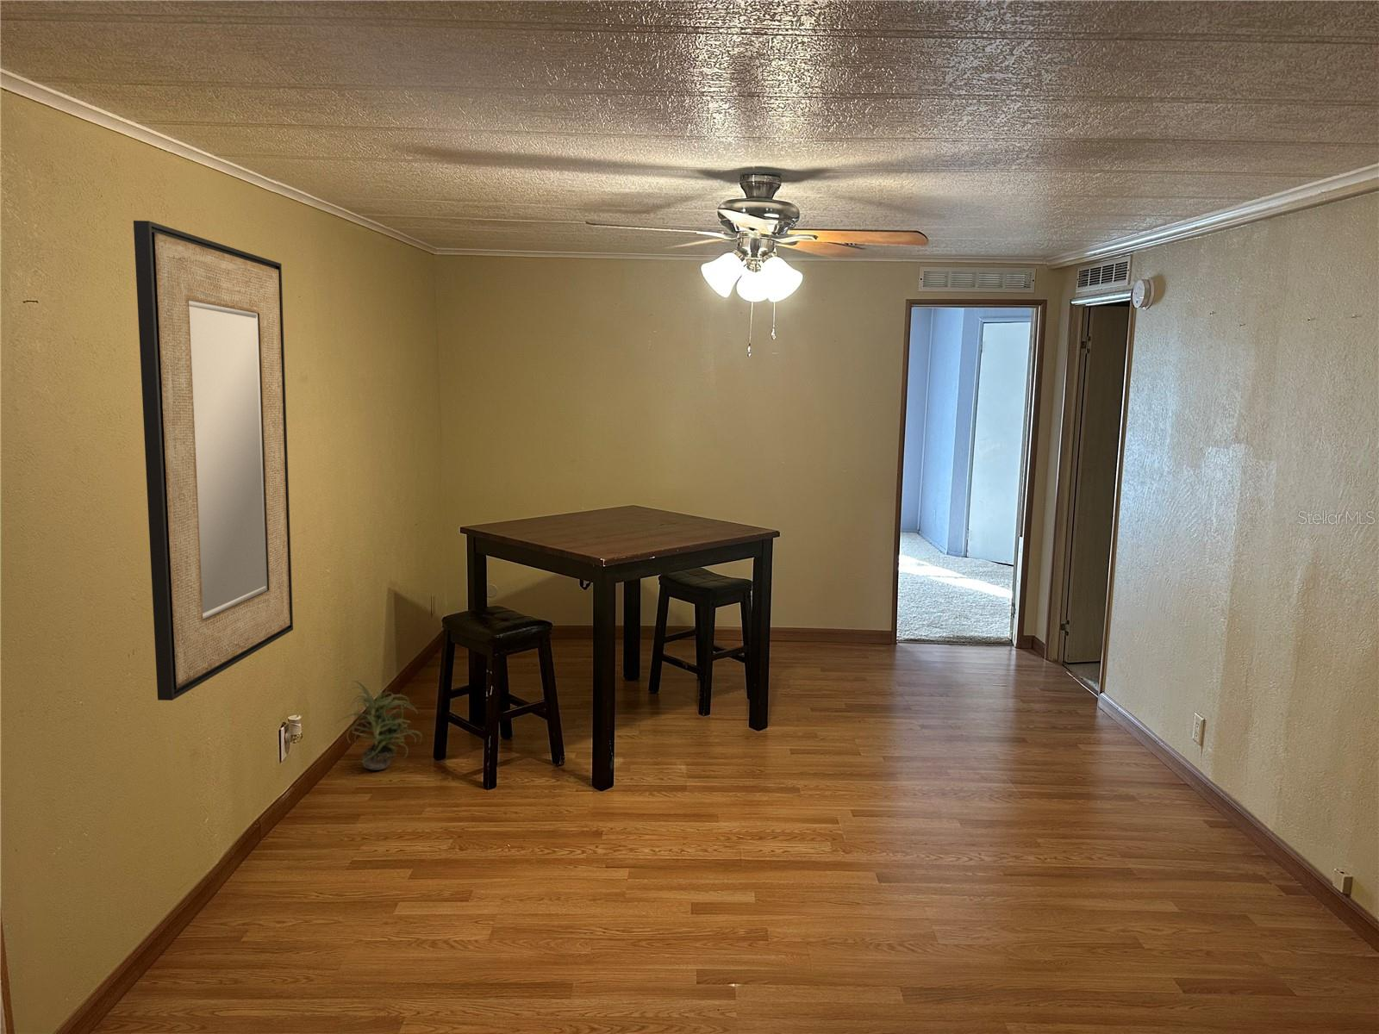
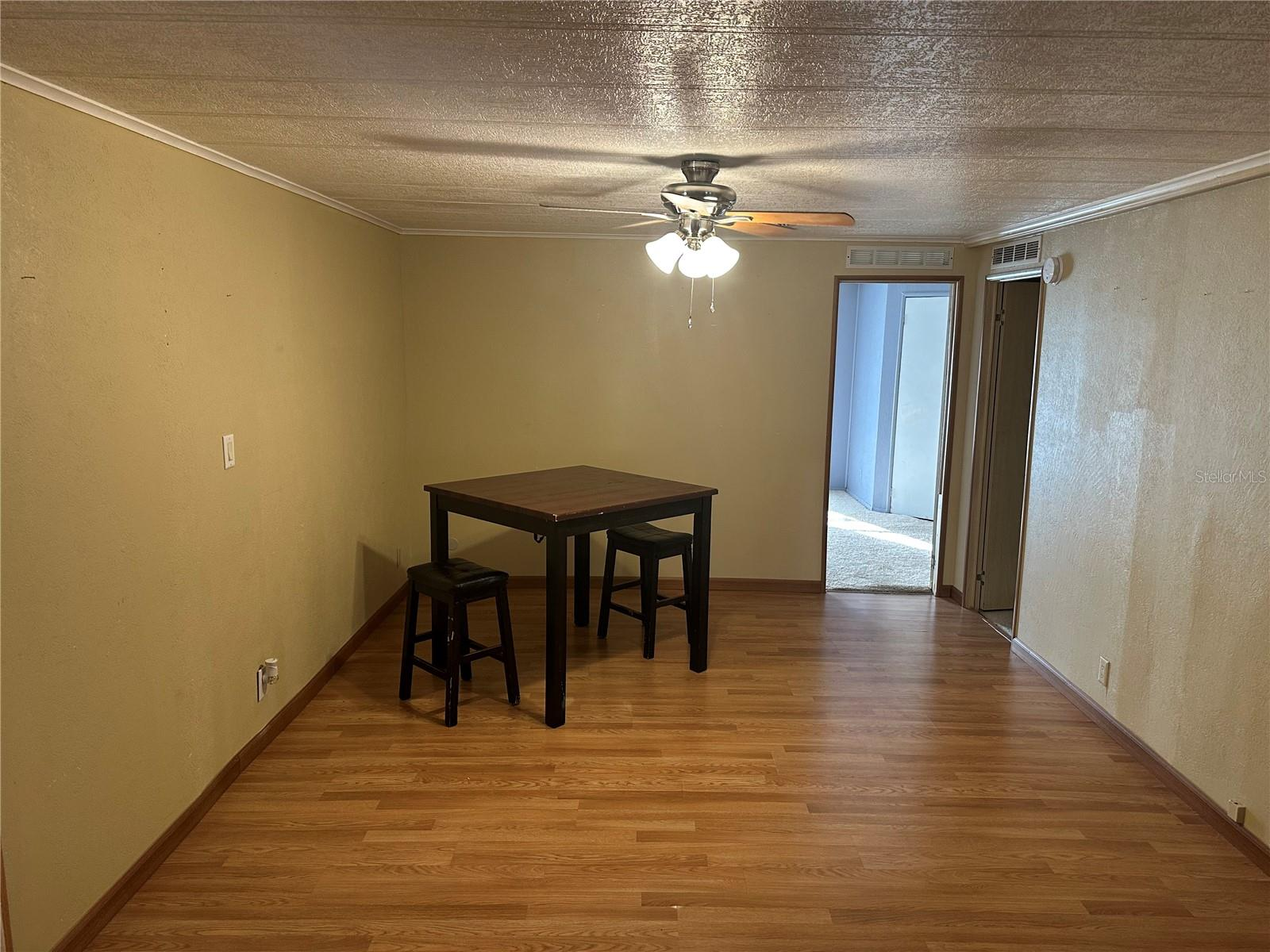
- home mirror [132,219,294,702]
- potted plant [333,680,423,771]
